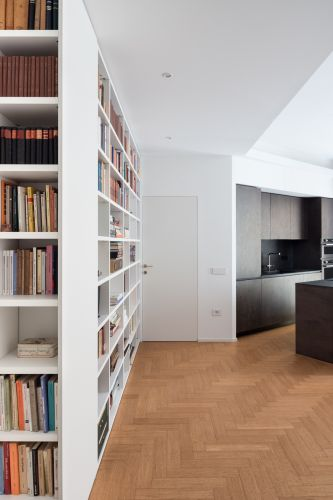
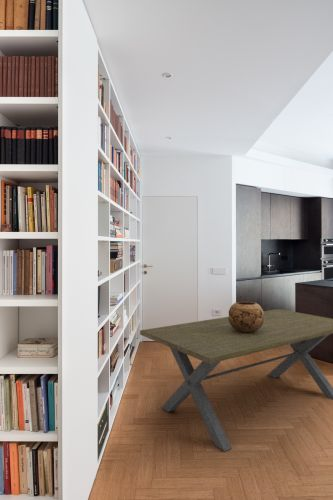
+ decorative bowl [228,301,264,333]
+ dining table [139,308,333,452]
